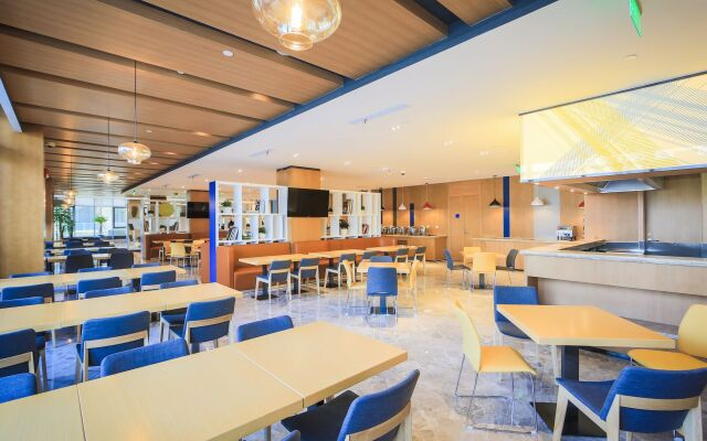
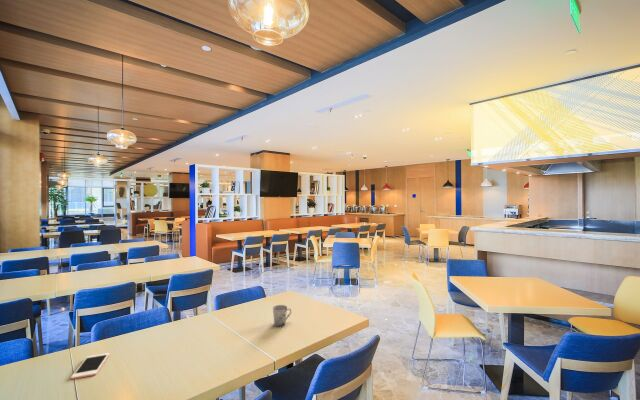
+ cell phone [70,352,110,380]
+ cup [272,304,292,327]
